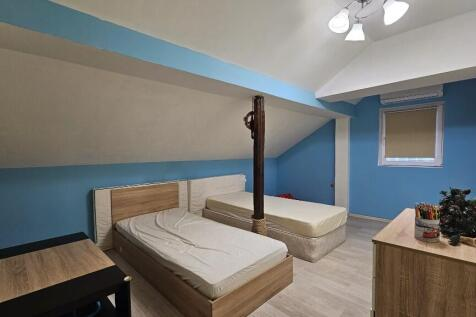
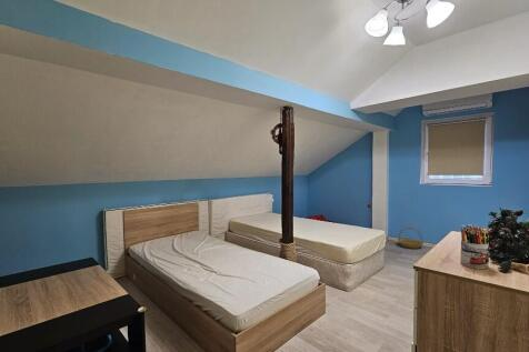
+ basket [397,227,425,250]
